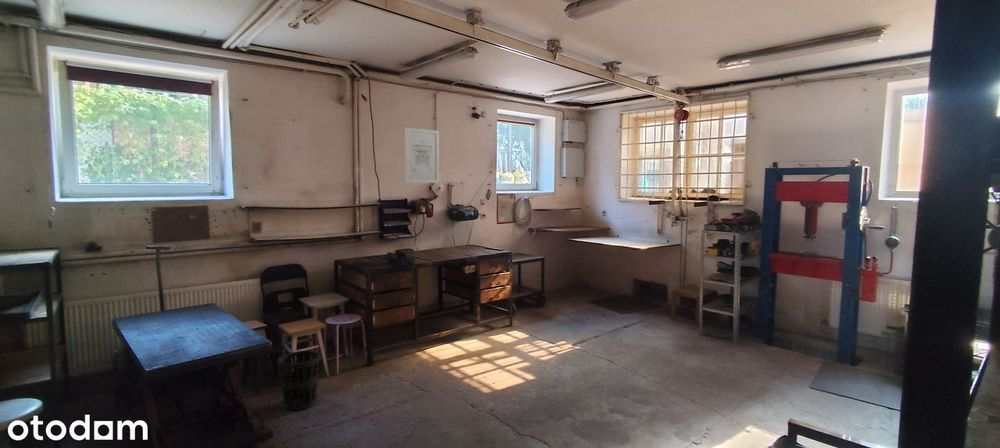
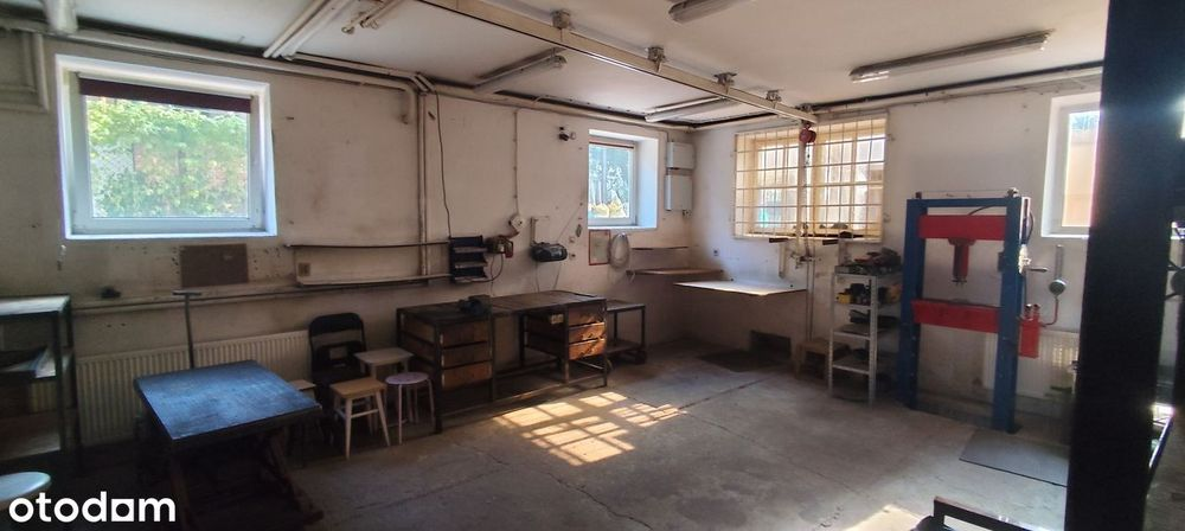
- wall art [404,127,440,184]
- wastebasket [277,350,322,411]
